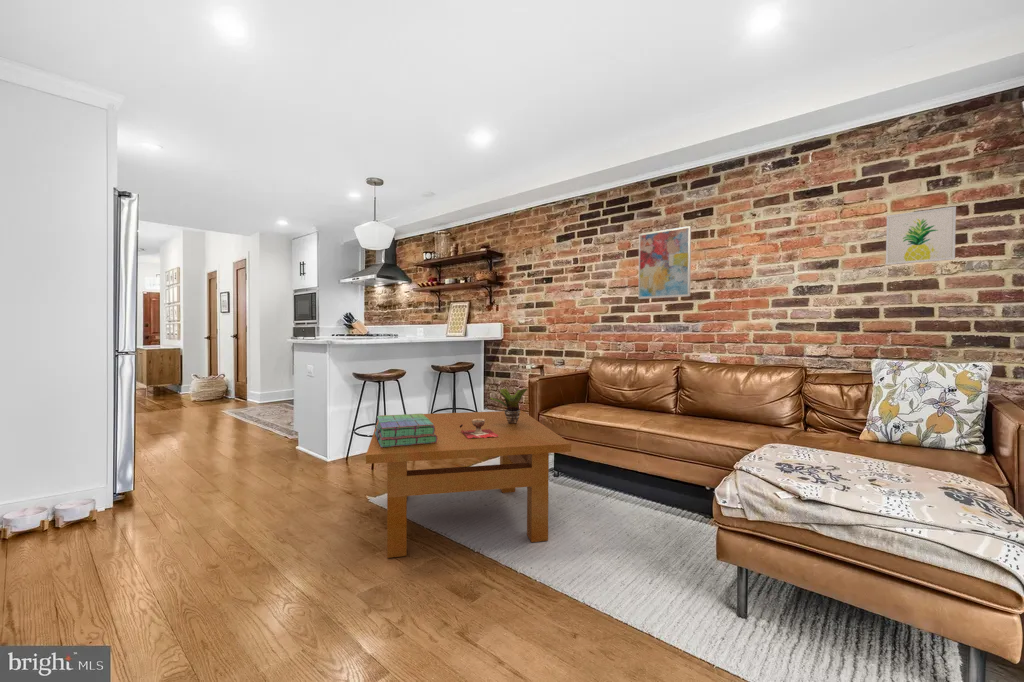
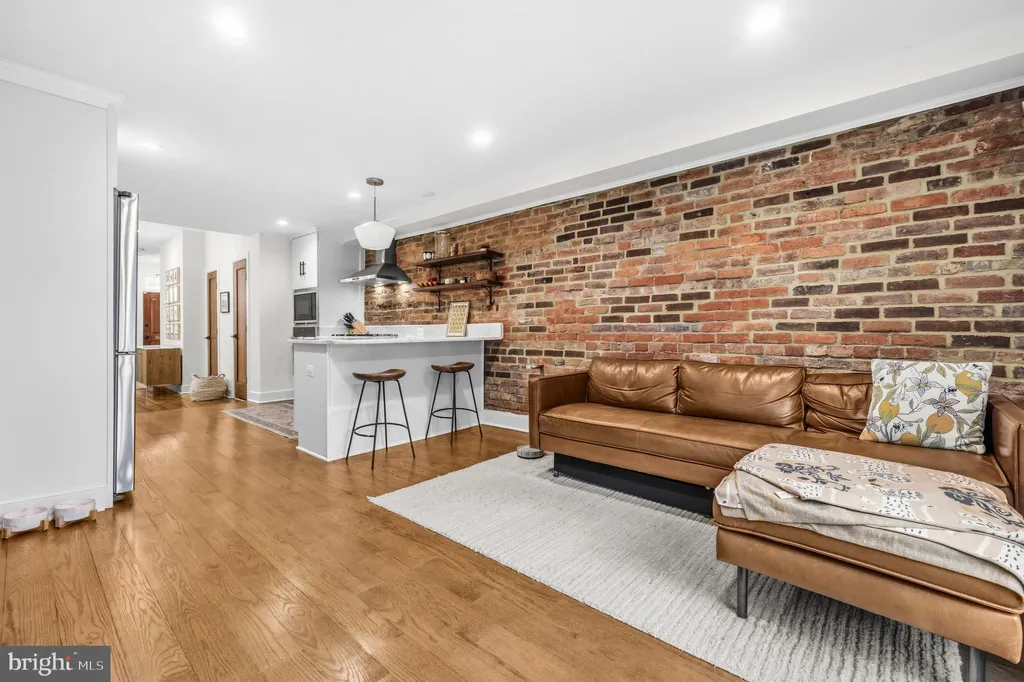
- decorative bowl [460,419,498,438]
- stack of books [373,413,437,448]
- wall art [885,205,957,266]
- wall art [637,225,692,300]
- potted plant [489,388,528,424]
- table [365,409,572,559]
